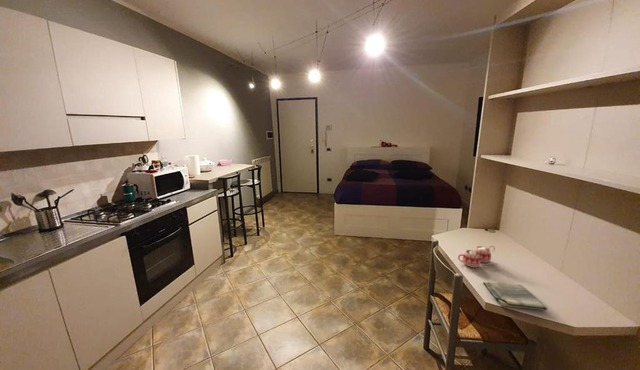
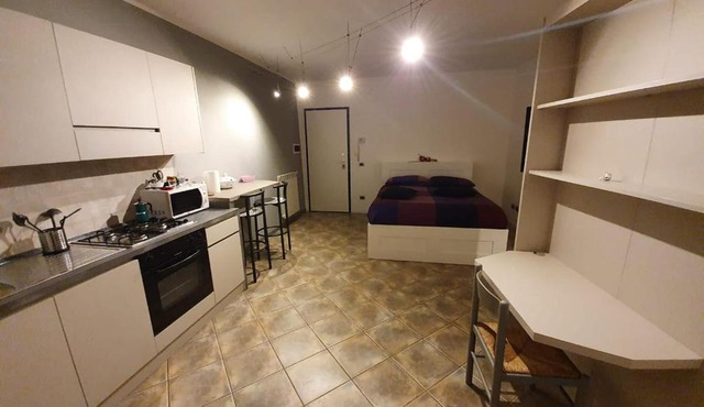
- mug [457,245,499,269]
- dish towel [482,281,548,312]
